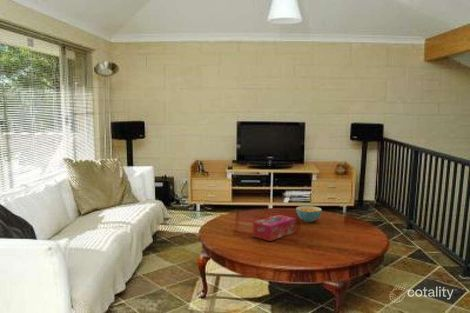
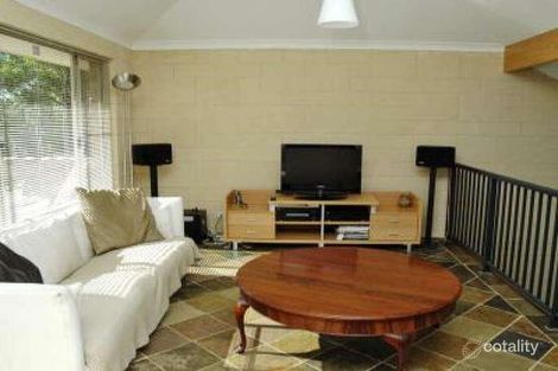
- tissue box [252,214,297,242]
- cereal bowl [295,205,323,223]
